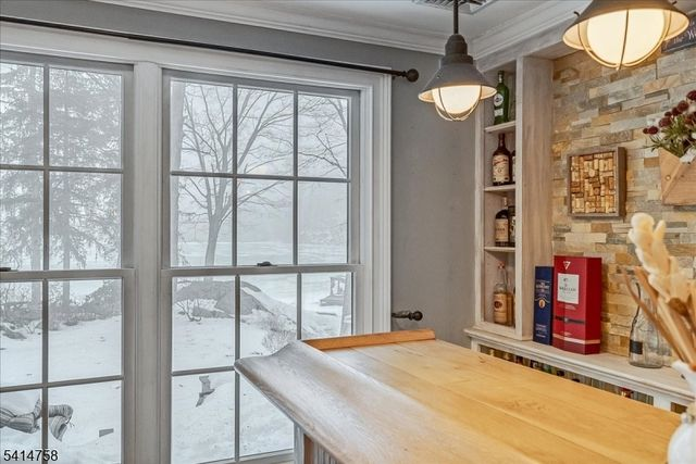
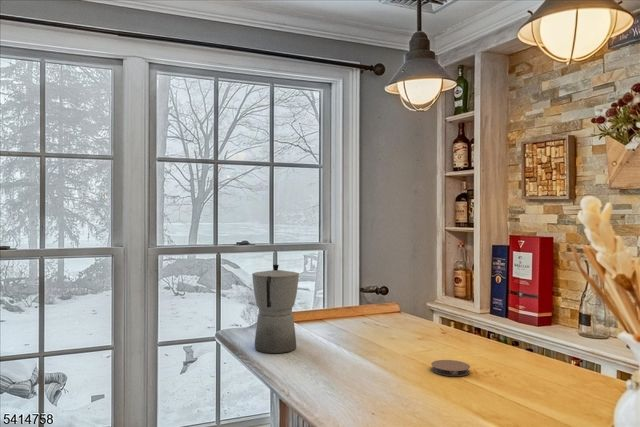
+ coaster [430,359,471,377]
+ moka pot [251,264,300,354]
